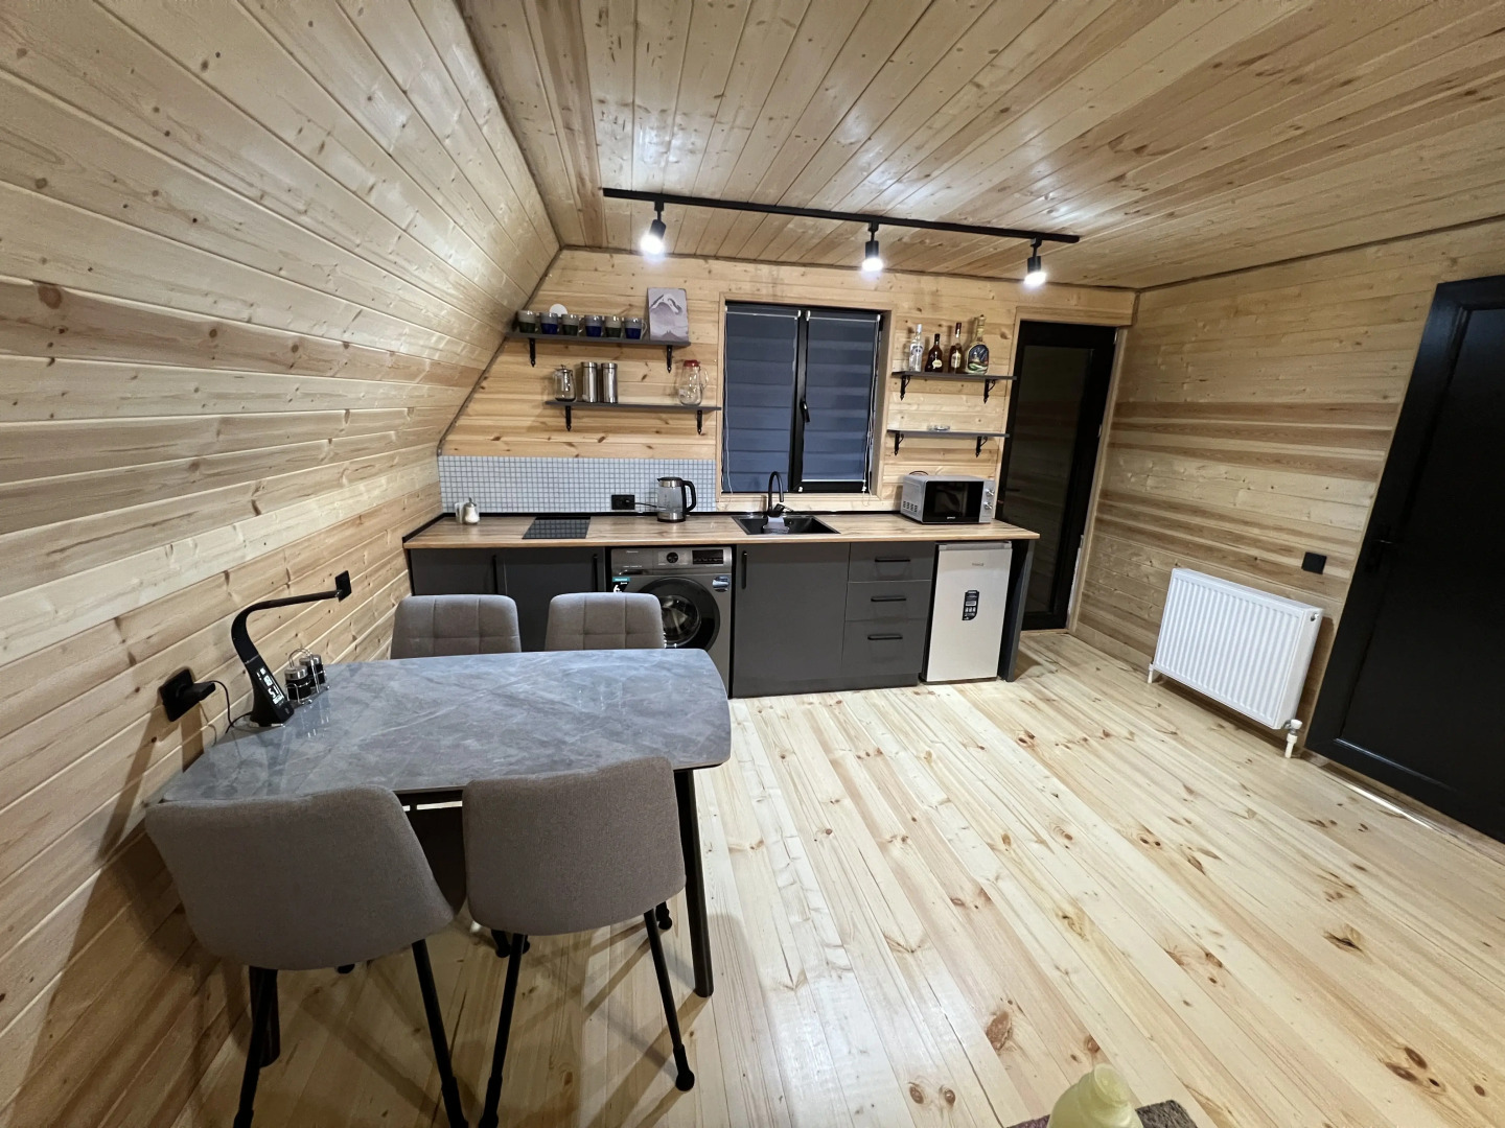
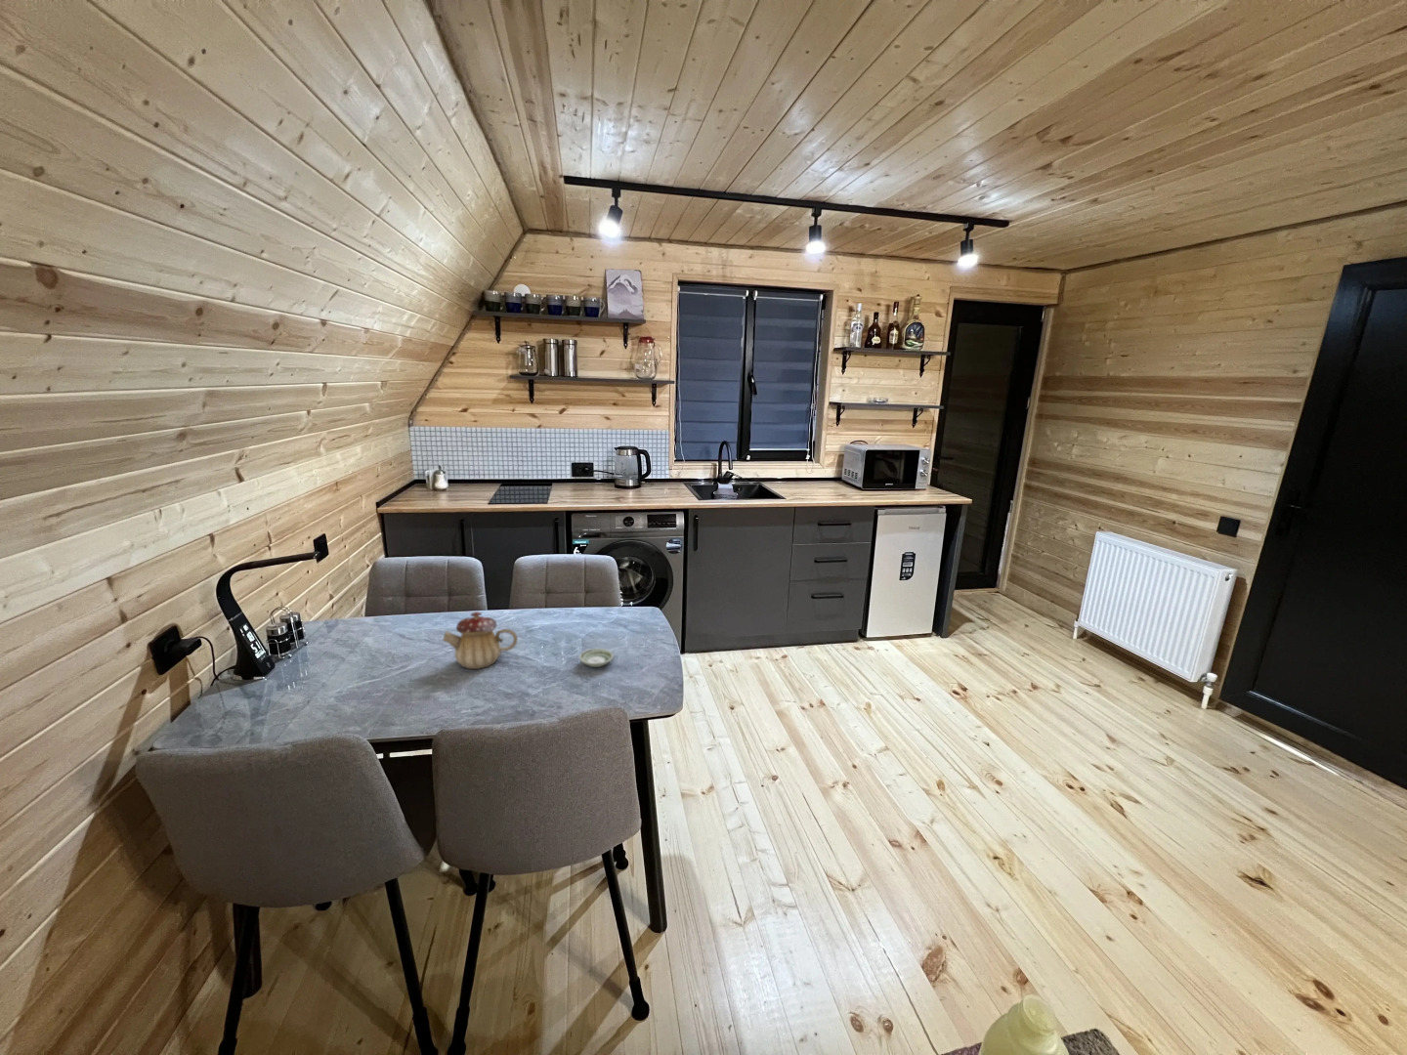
+ saucer [578,647,615,668]
+ teapot [442,611,518,670]
